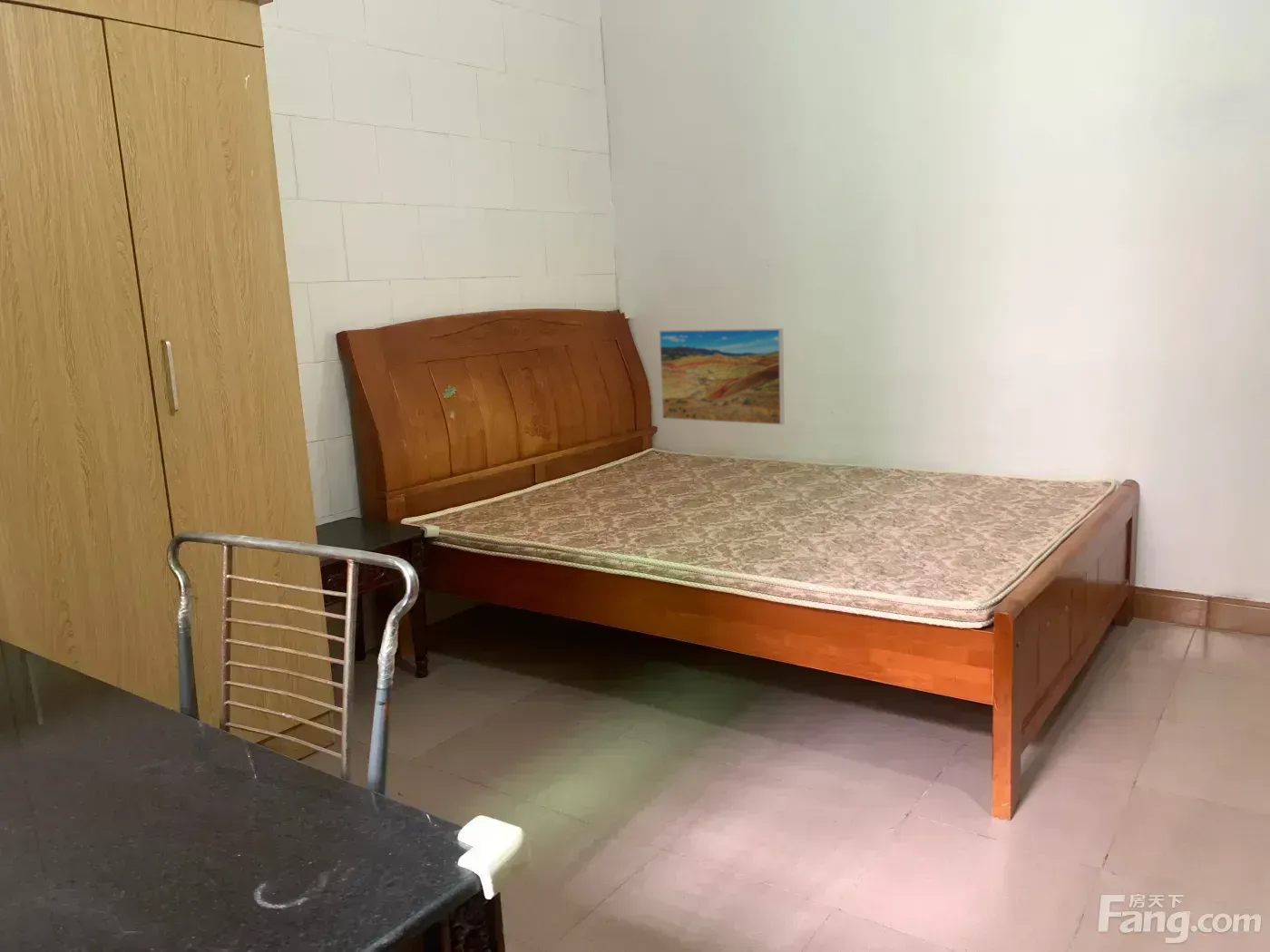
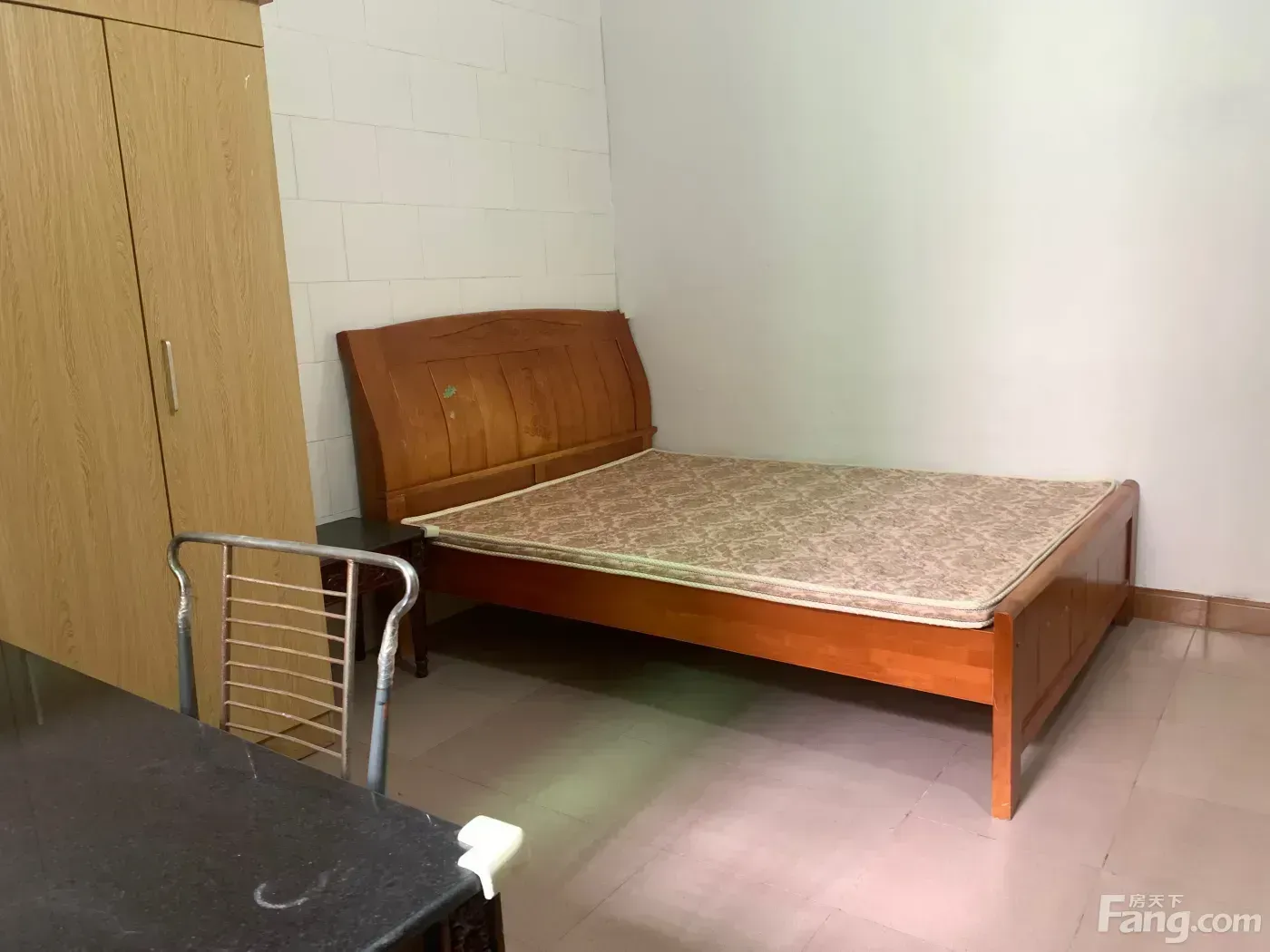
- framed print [659,327,785,426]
